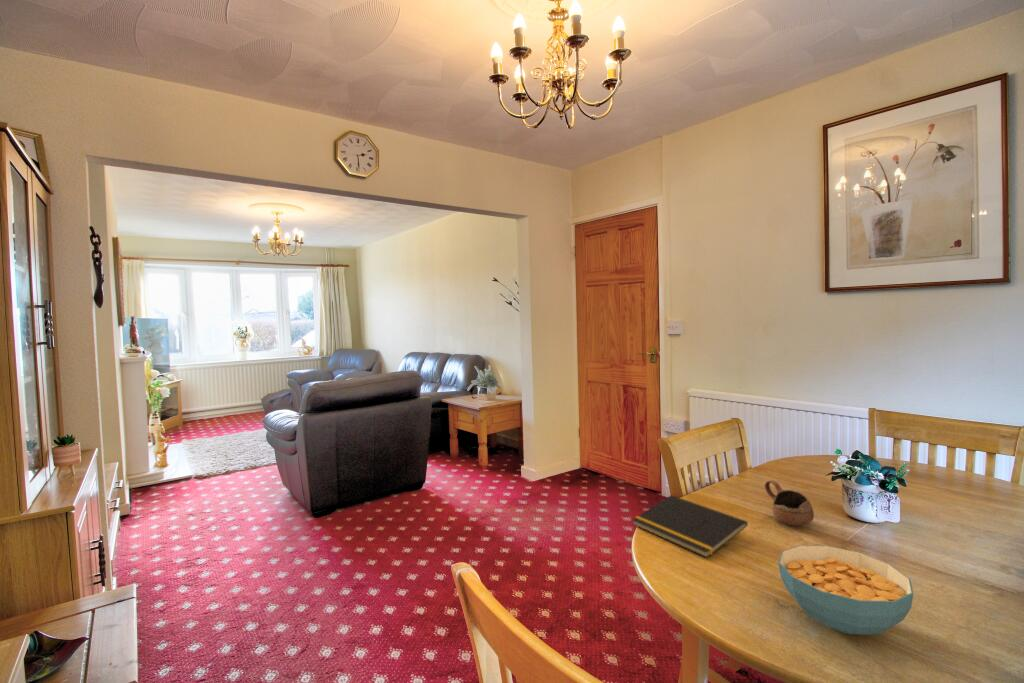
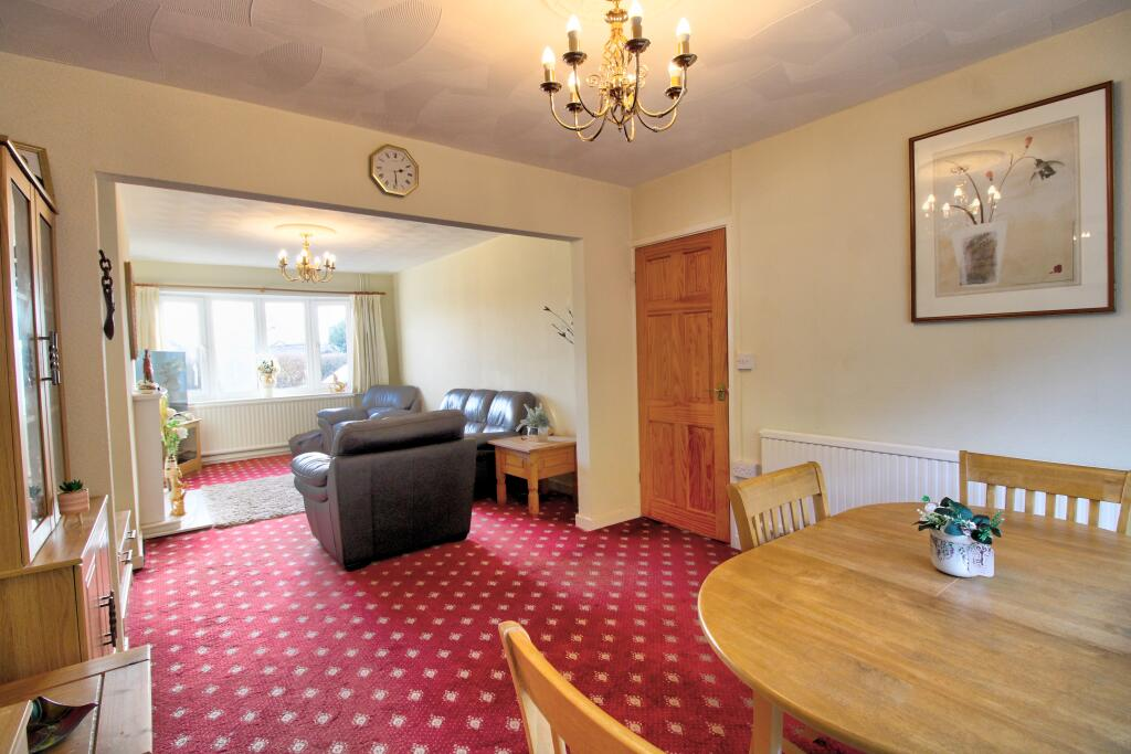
- cup [764,479,815,526]
- cereal bowl [777,545,914,636]
- notepad [631,494,749,558]
